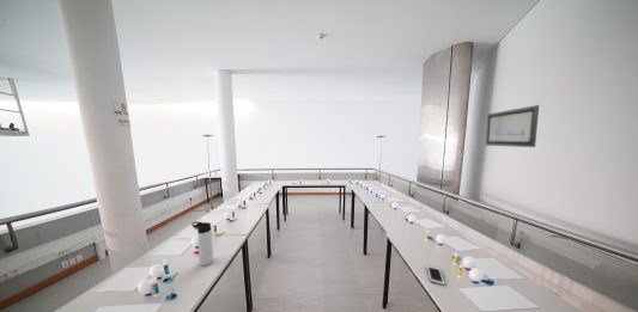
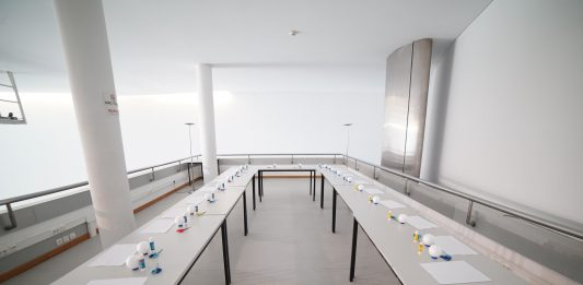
- cell phone [425,264,446,287]
- wall art [484,104,540,148]
- thermos bottle [190,220,214,267]
